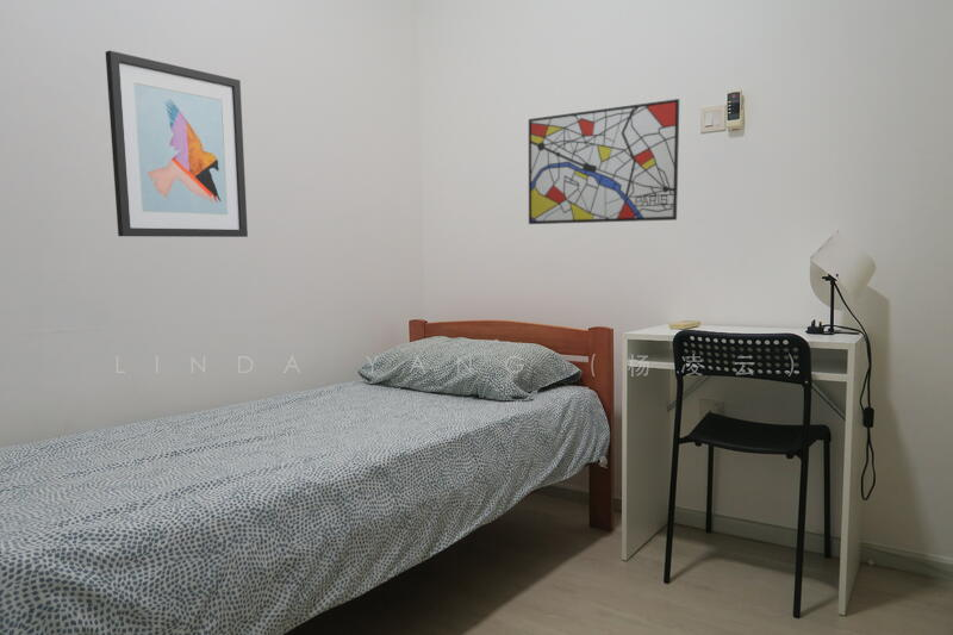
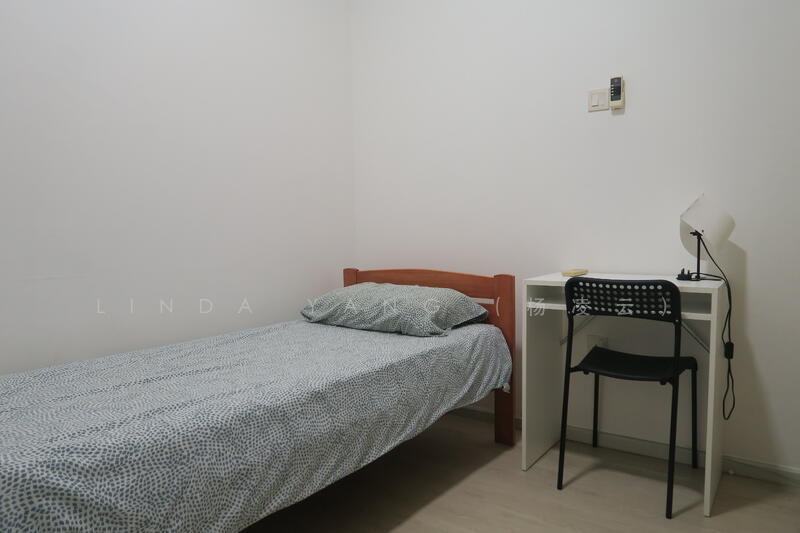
- wall art [528,98,680,225]
- wall art [105,50,249,238]
